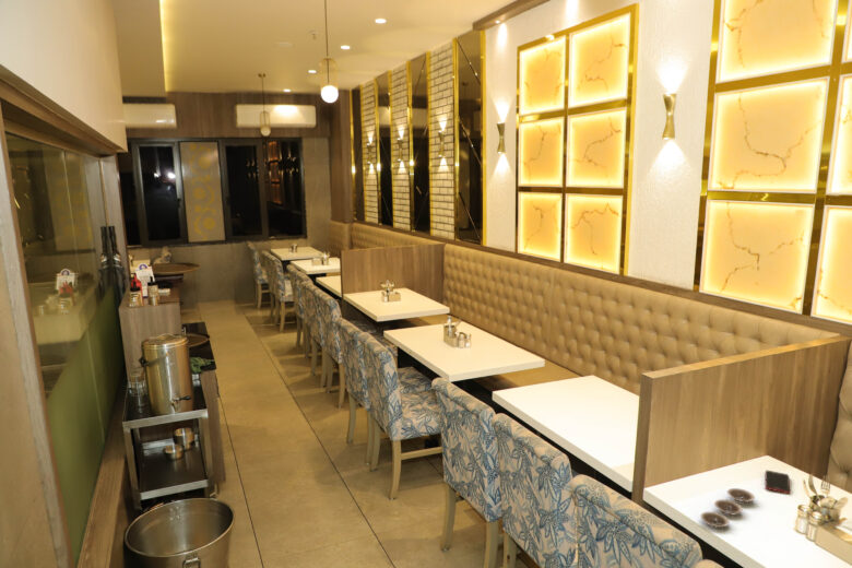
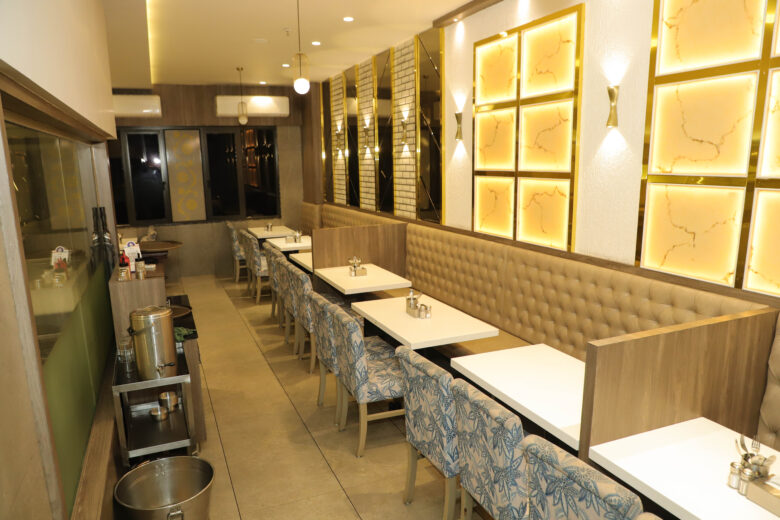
- cell phone [765,470,791,495]
- plate [699,487,756,529]
